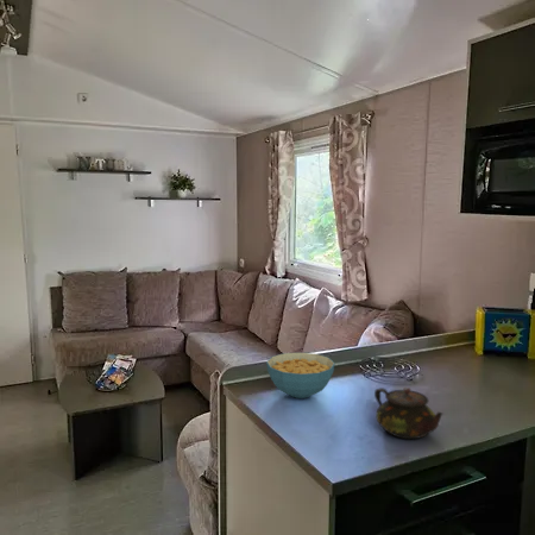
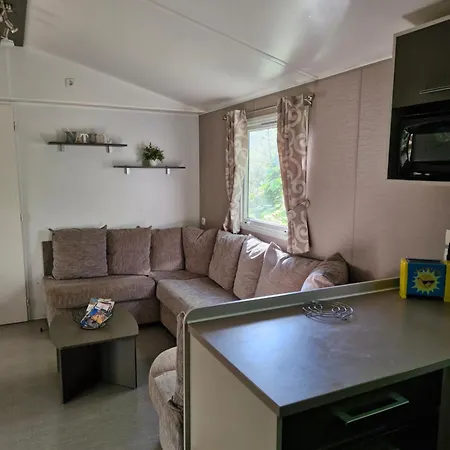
- cereal bowl [265,351,335,399]
- teapot [373,386,445,440]
